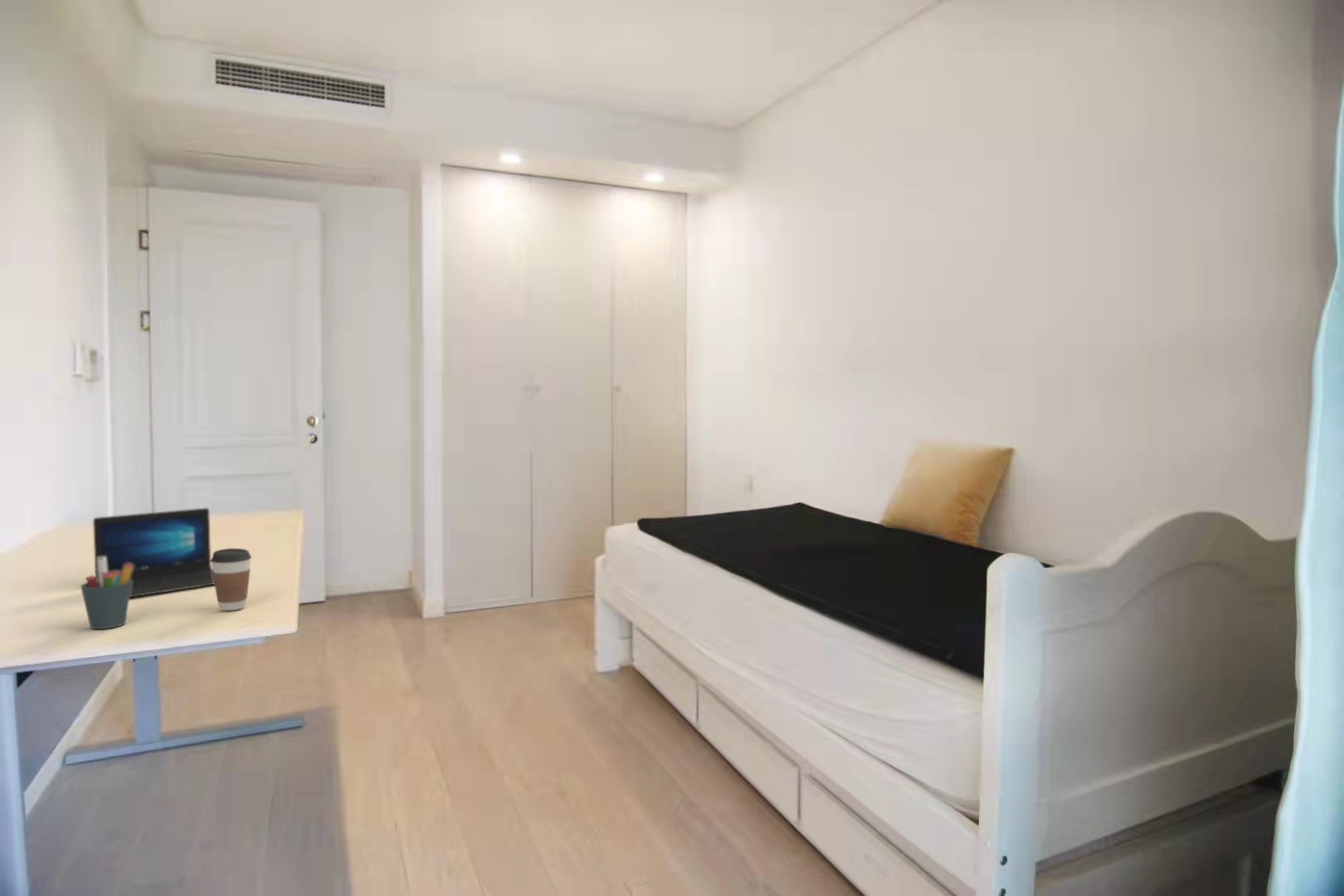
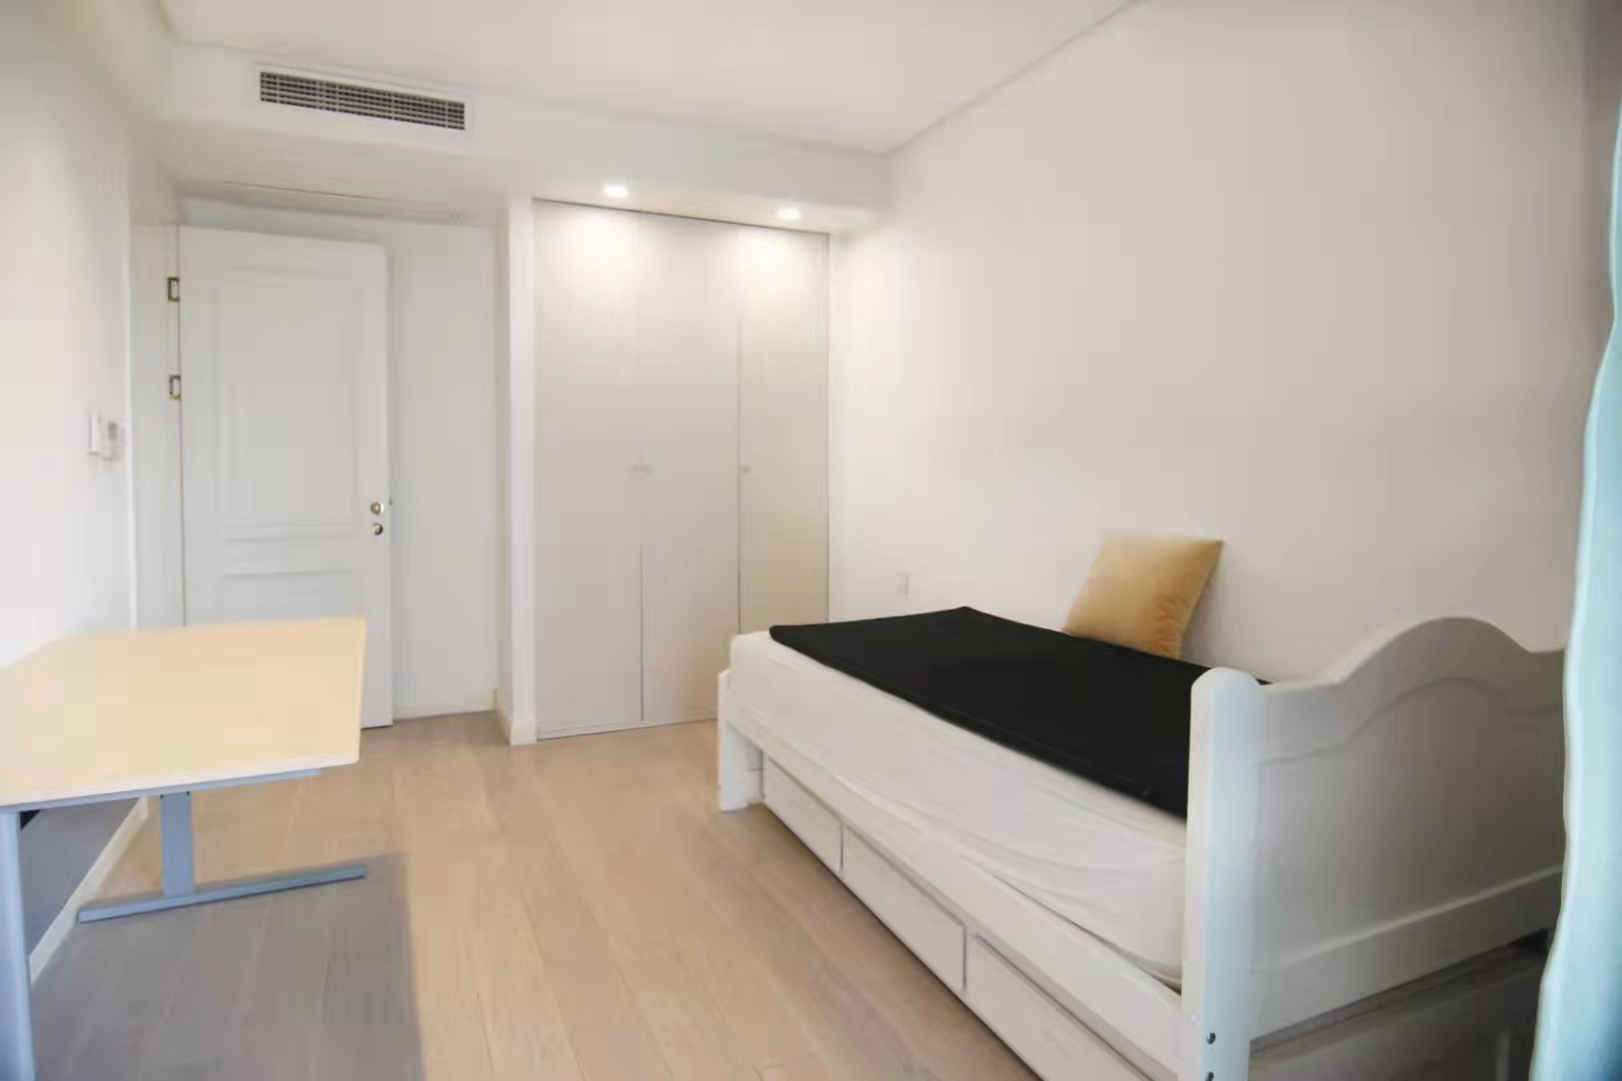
- coffee cup [211,548,252,611]
- pen holder [80,557,134,630]
- laptop [92,507,215,598]
